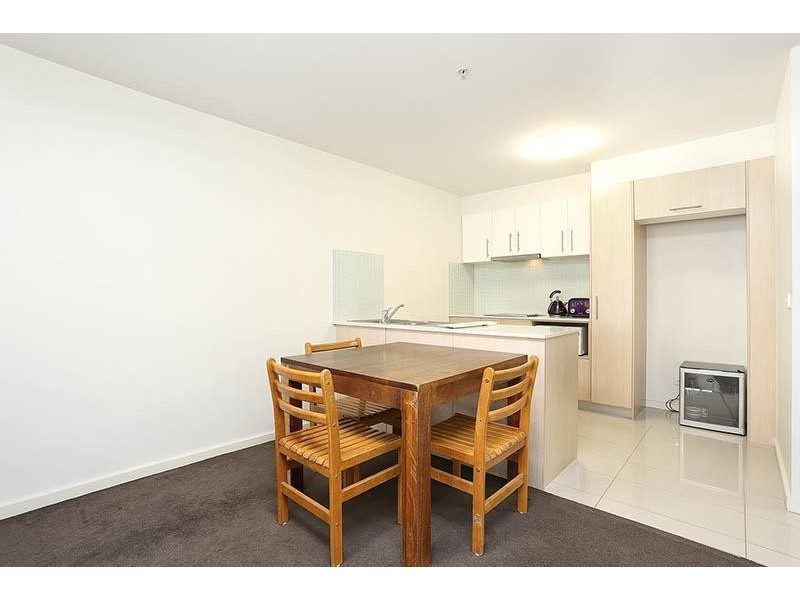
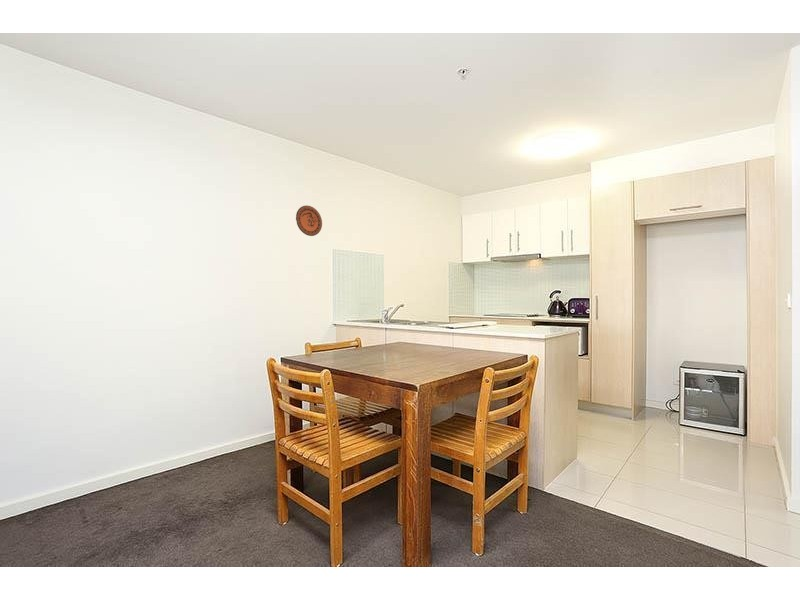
+ decorative plate [295,205,323,237]
